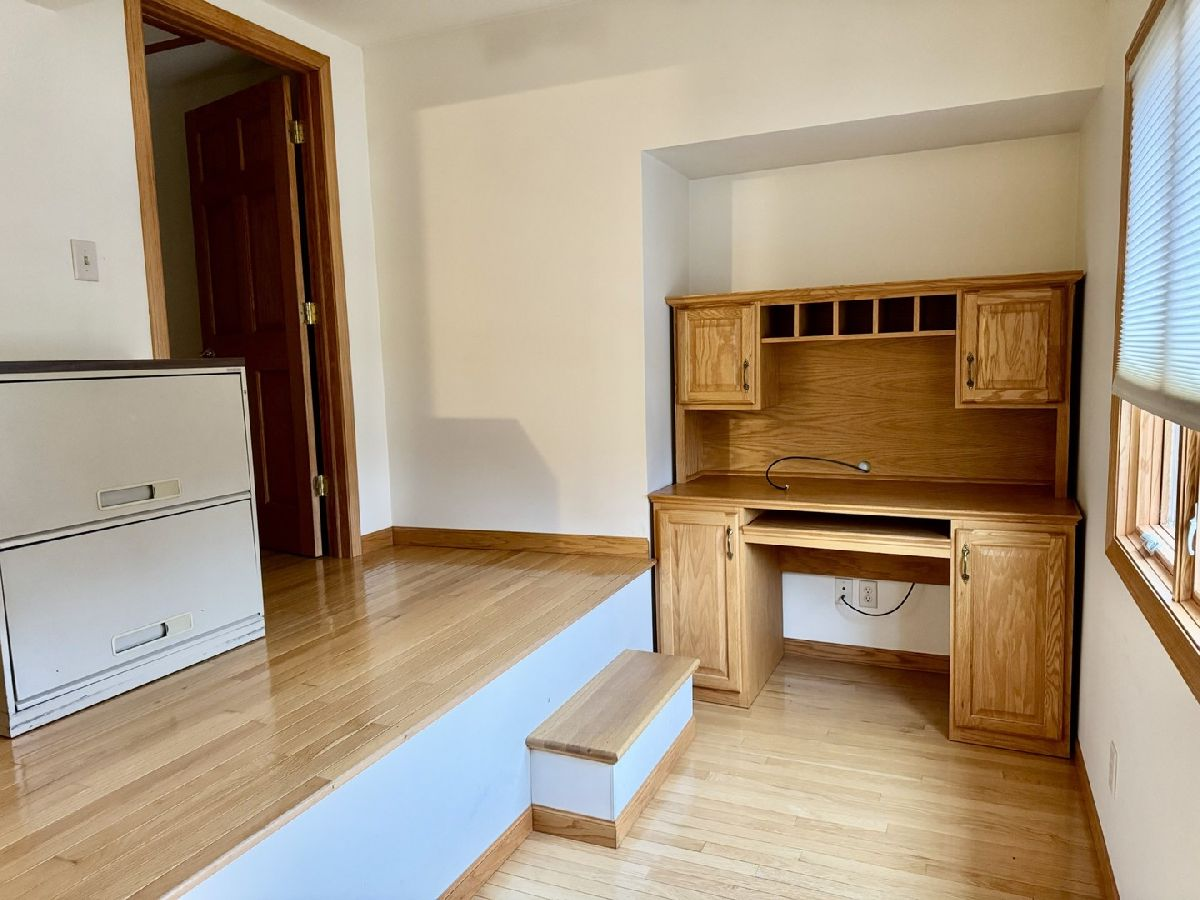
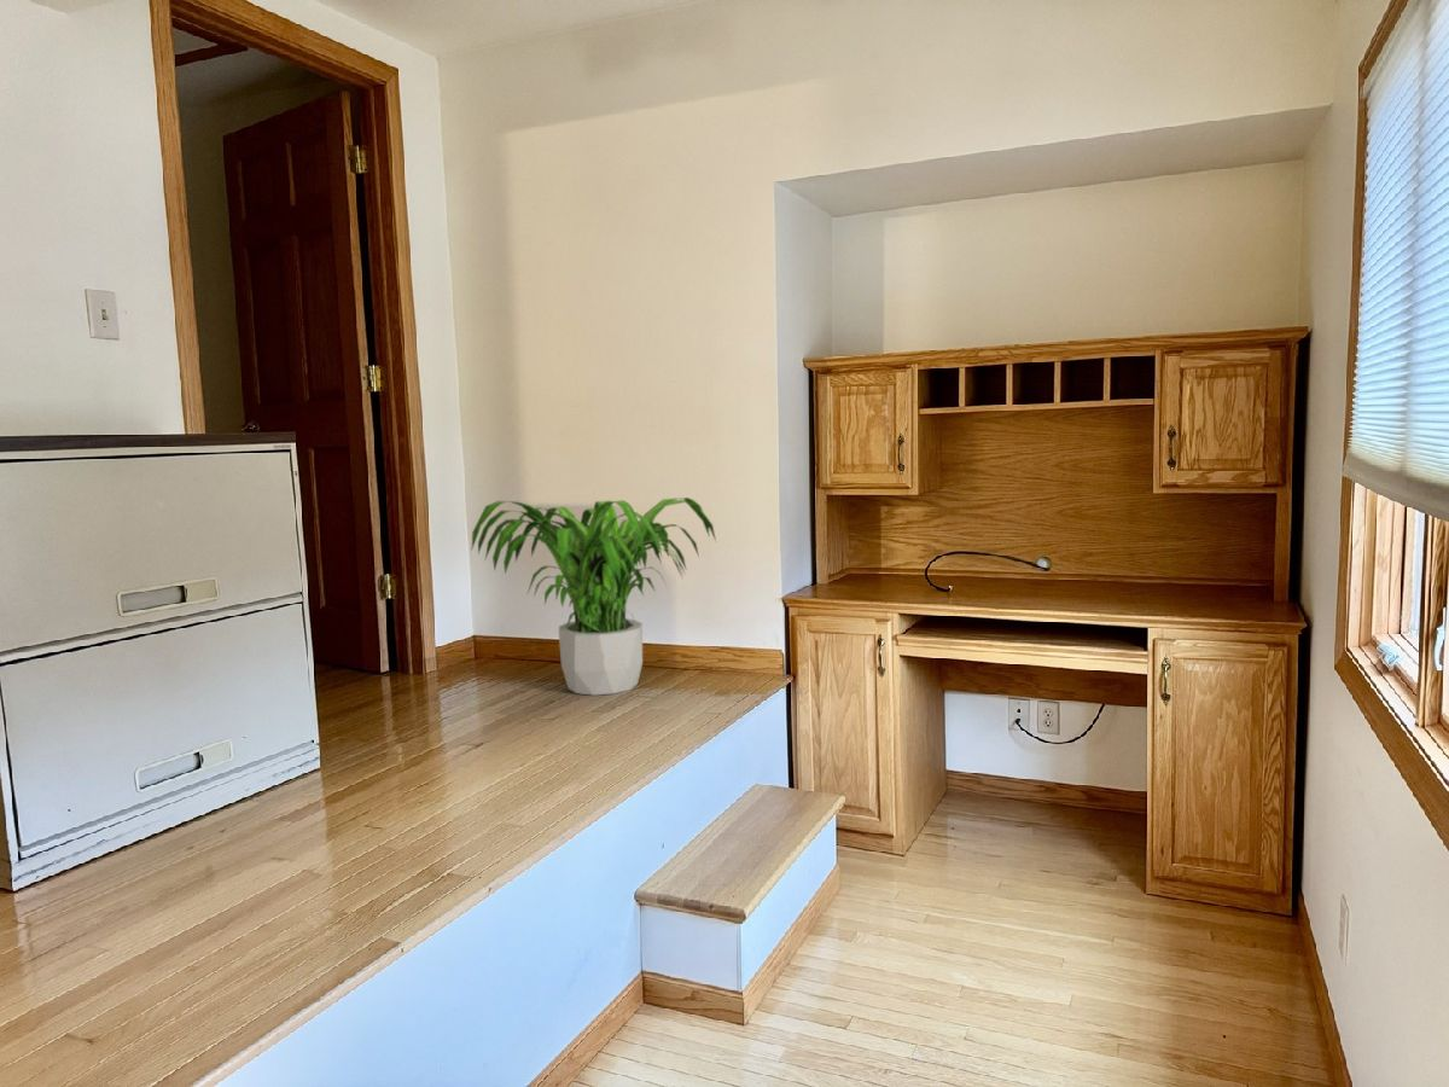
+ potted plant [471,496,717,697]
